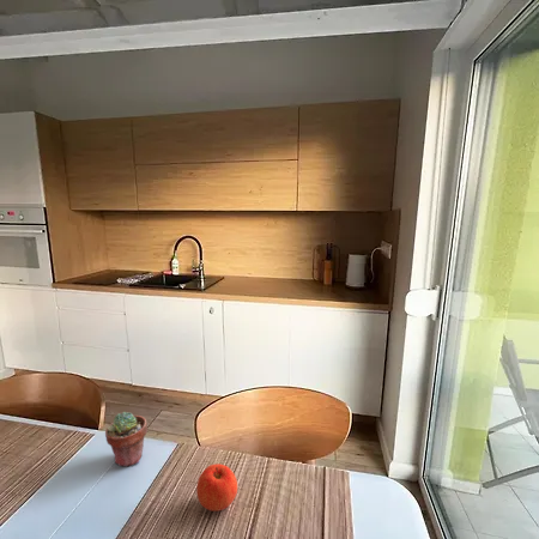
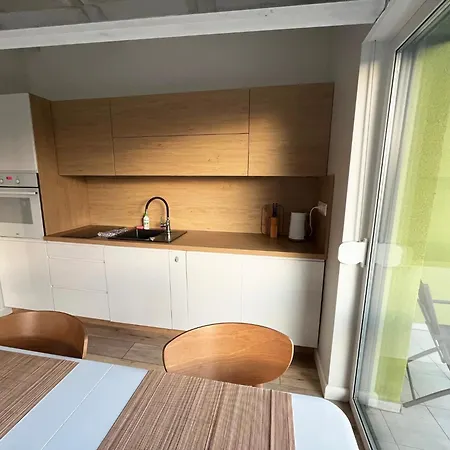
- potted succulent [104,411,149,467]
- apple [195,462,238,513]
